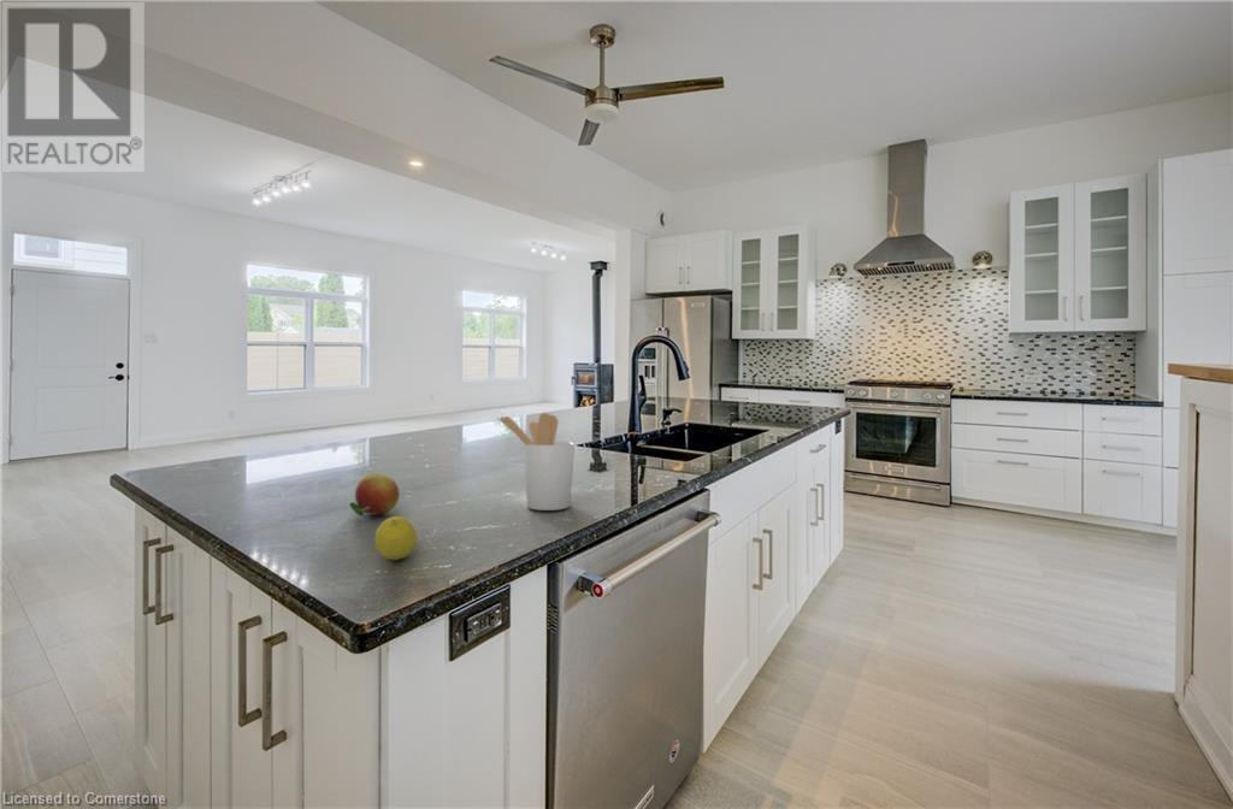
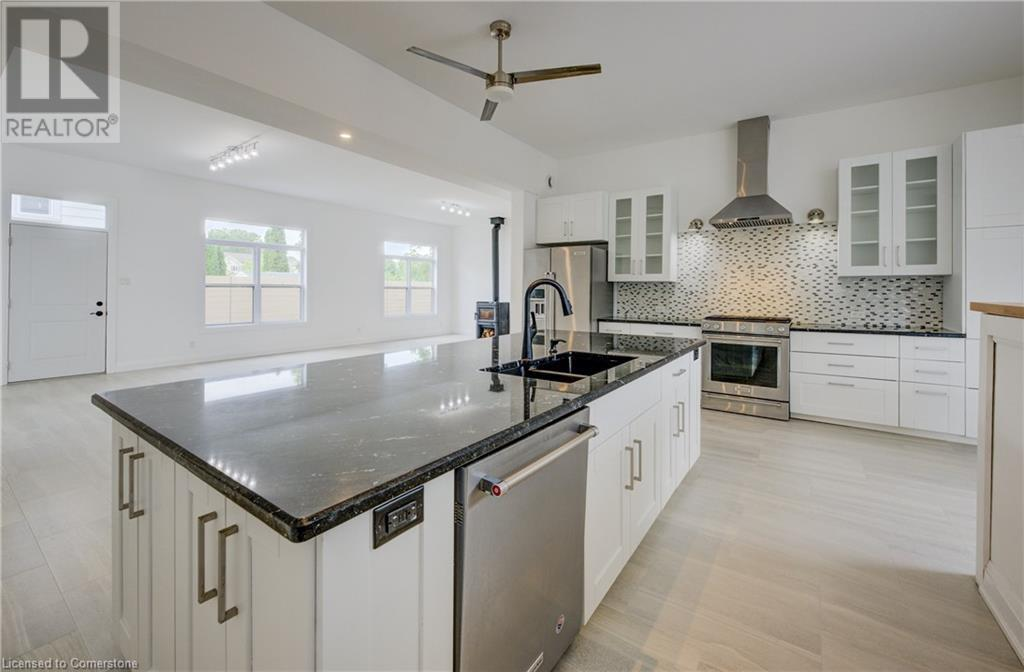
- fruit [348,472,401,516]
- utensil holder [496,412,576,512]
- fruit [373,515,418,561]
